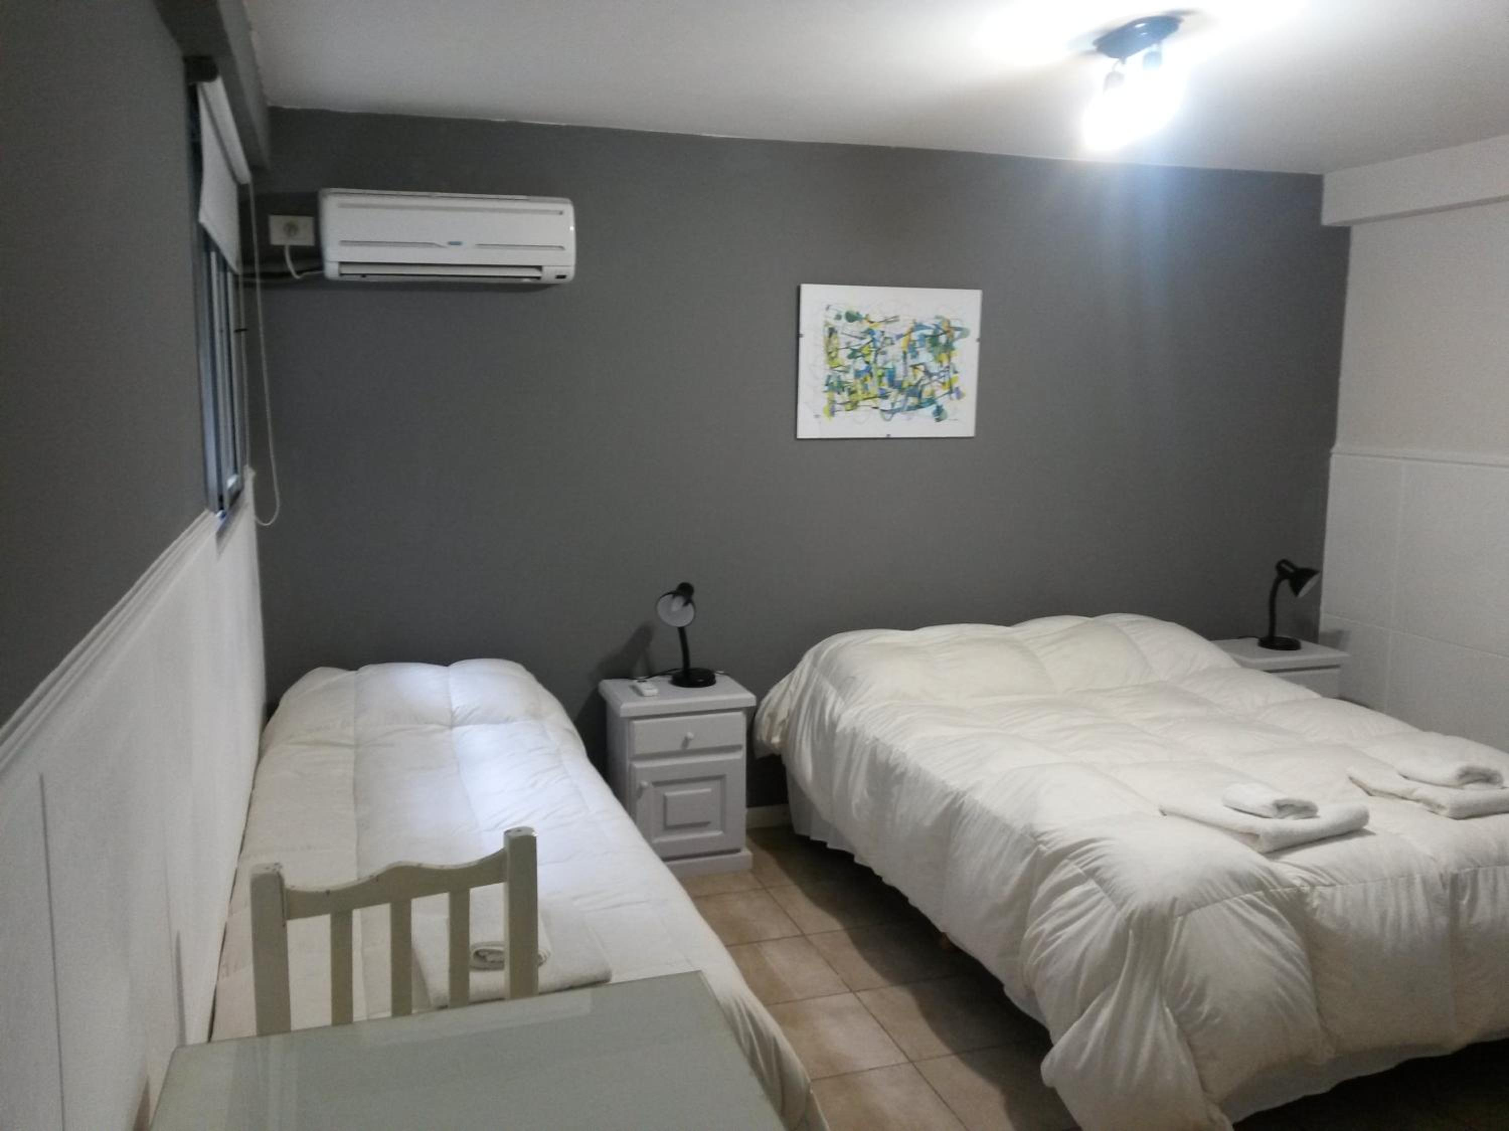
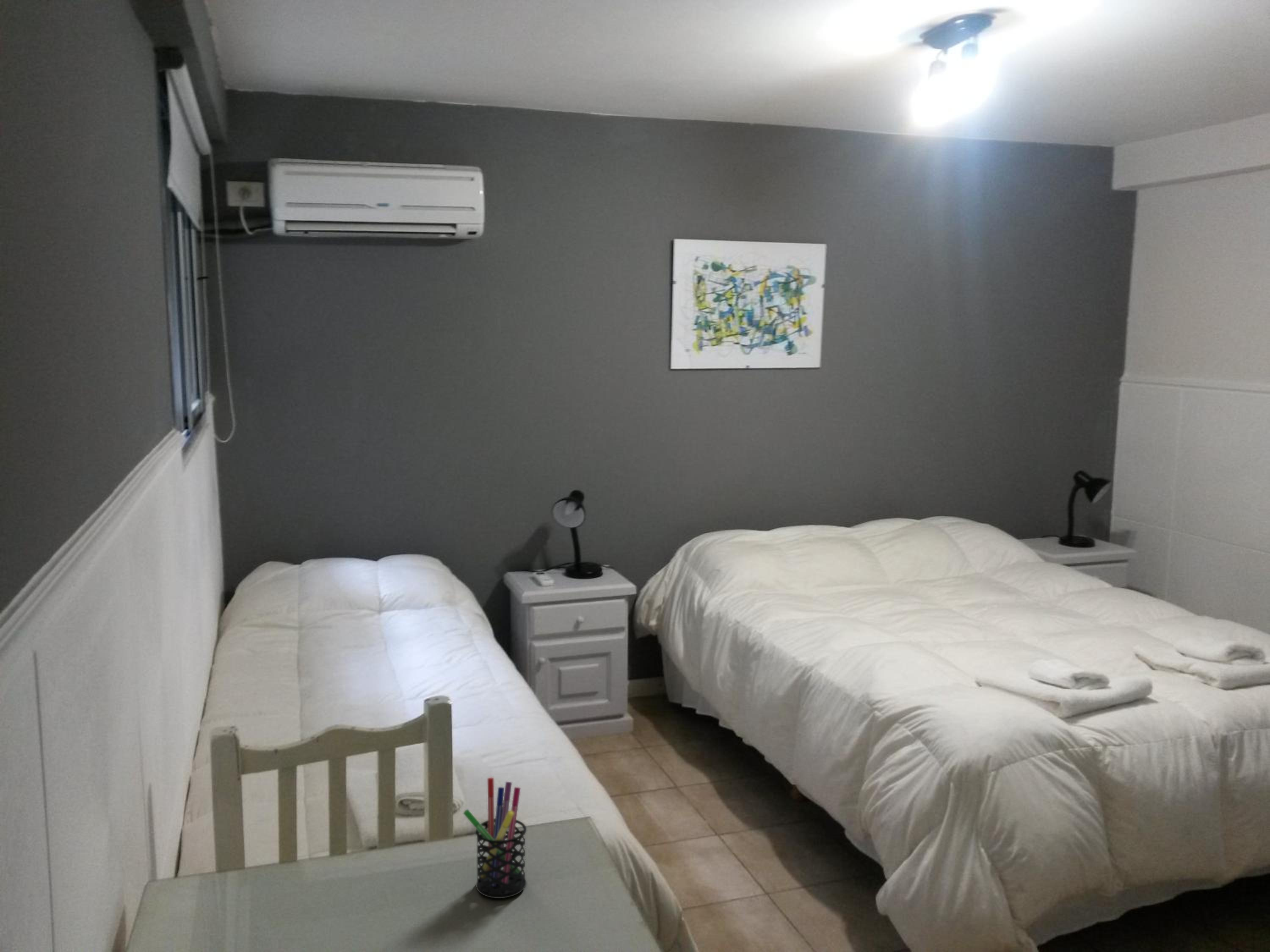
+ pen holder [463,777,527,899]
